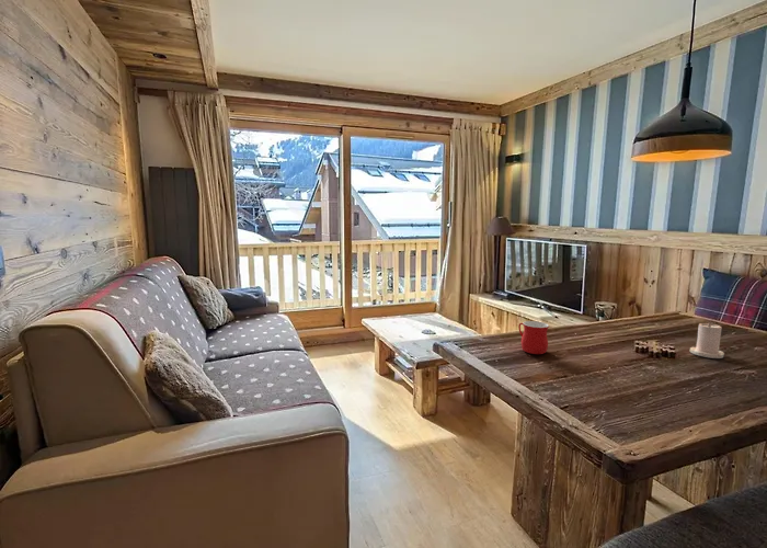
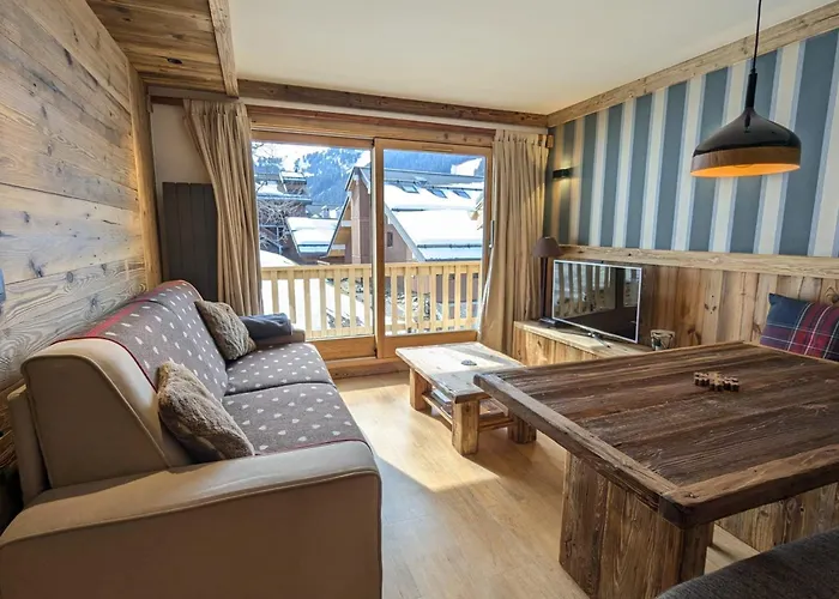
- mug [517,320,550,355]
- candle [689,321,725,359]
